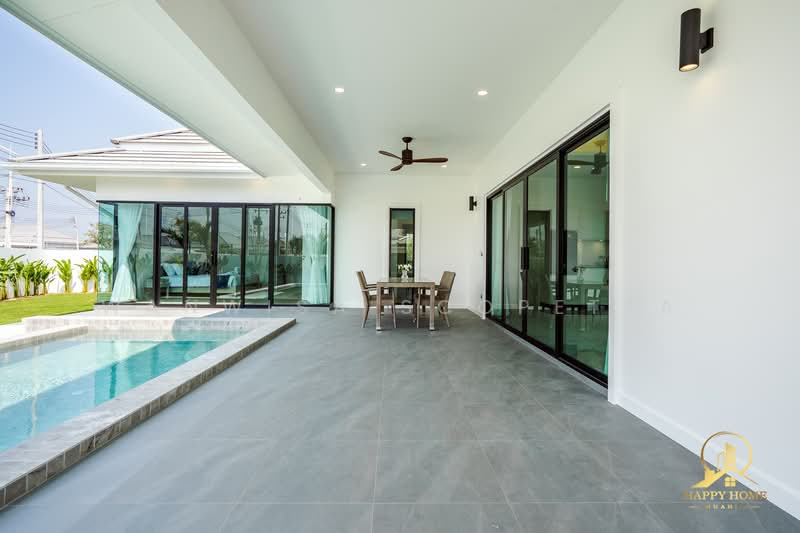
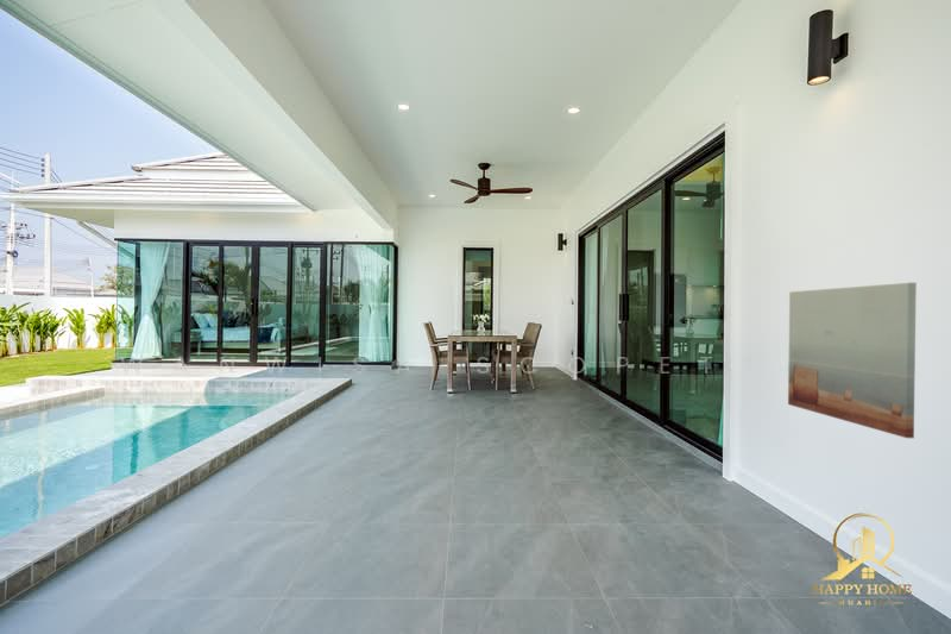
+ wall art [787,282,918,439]
